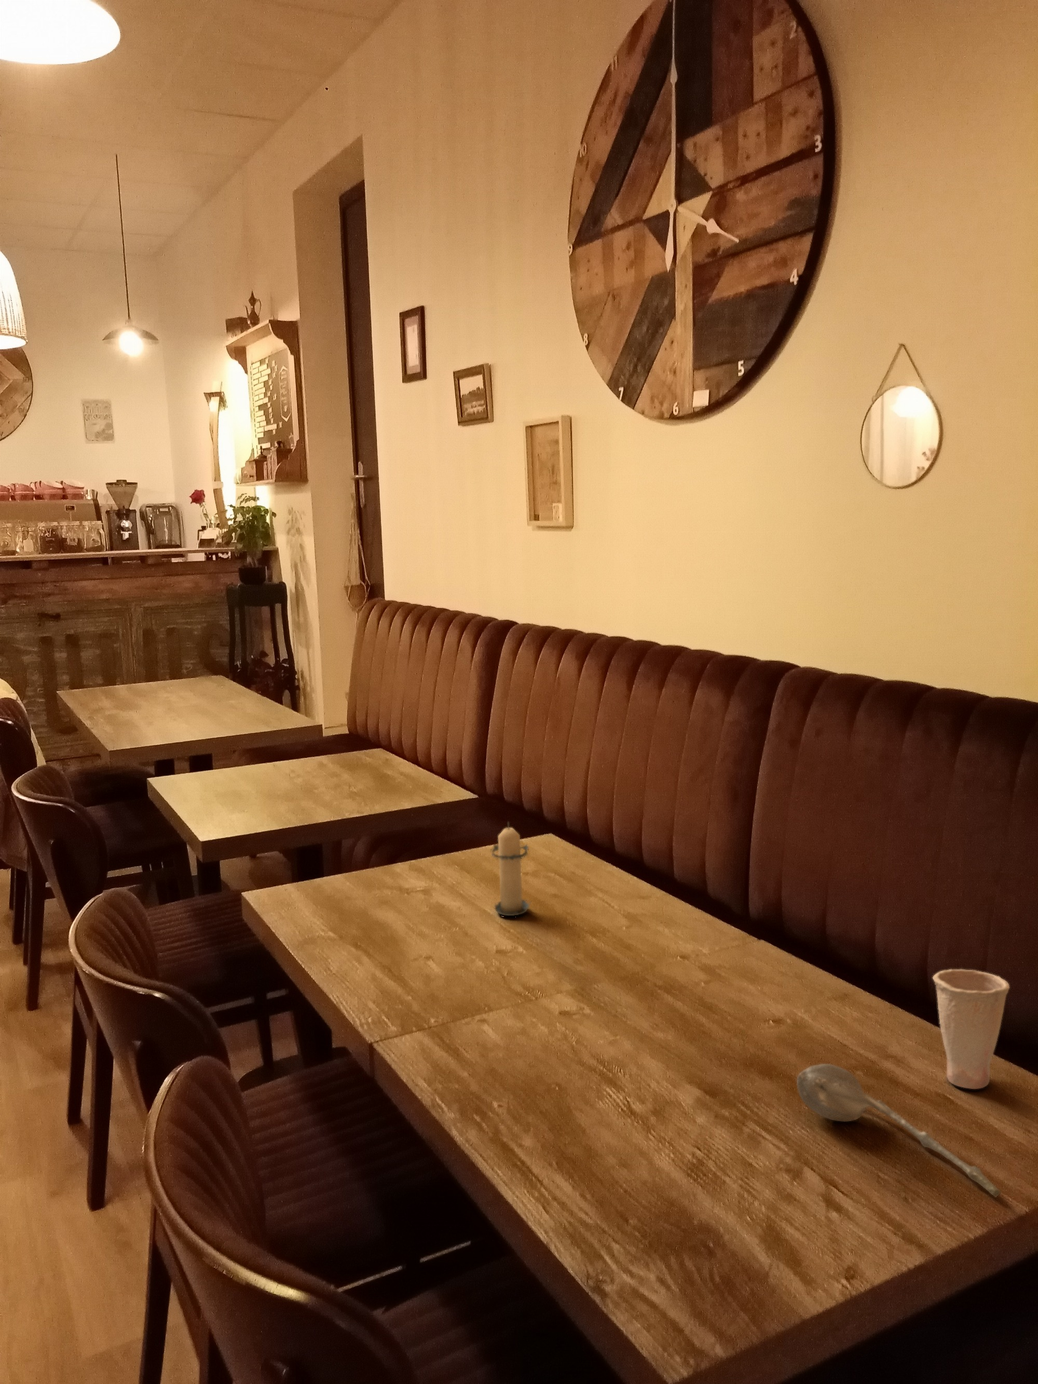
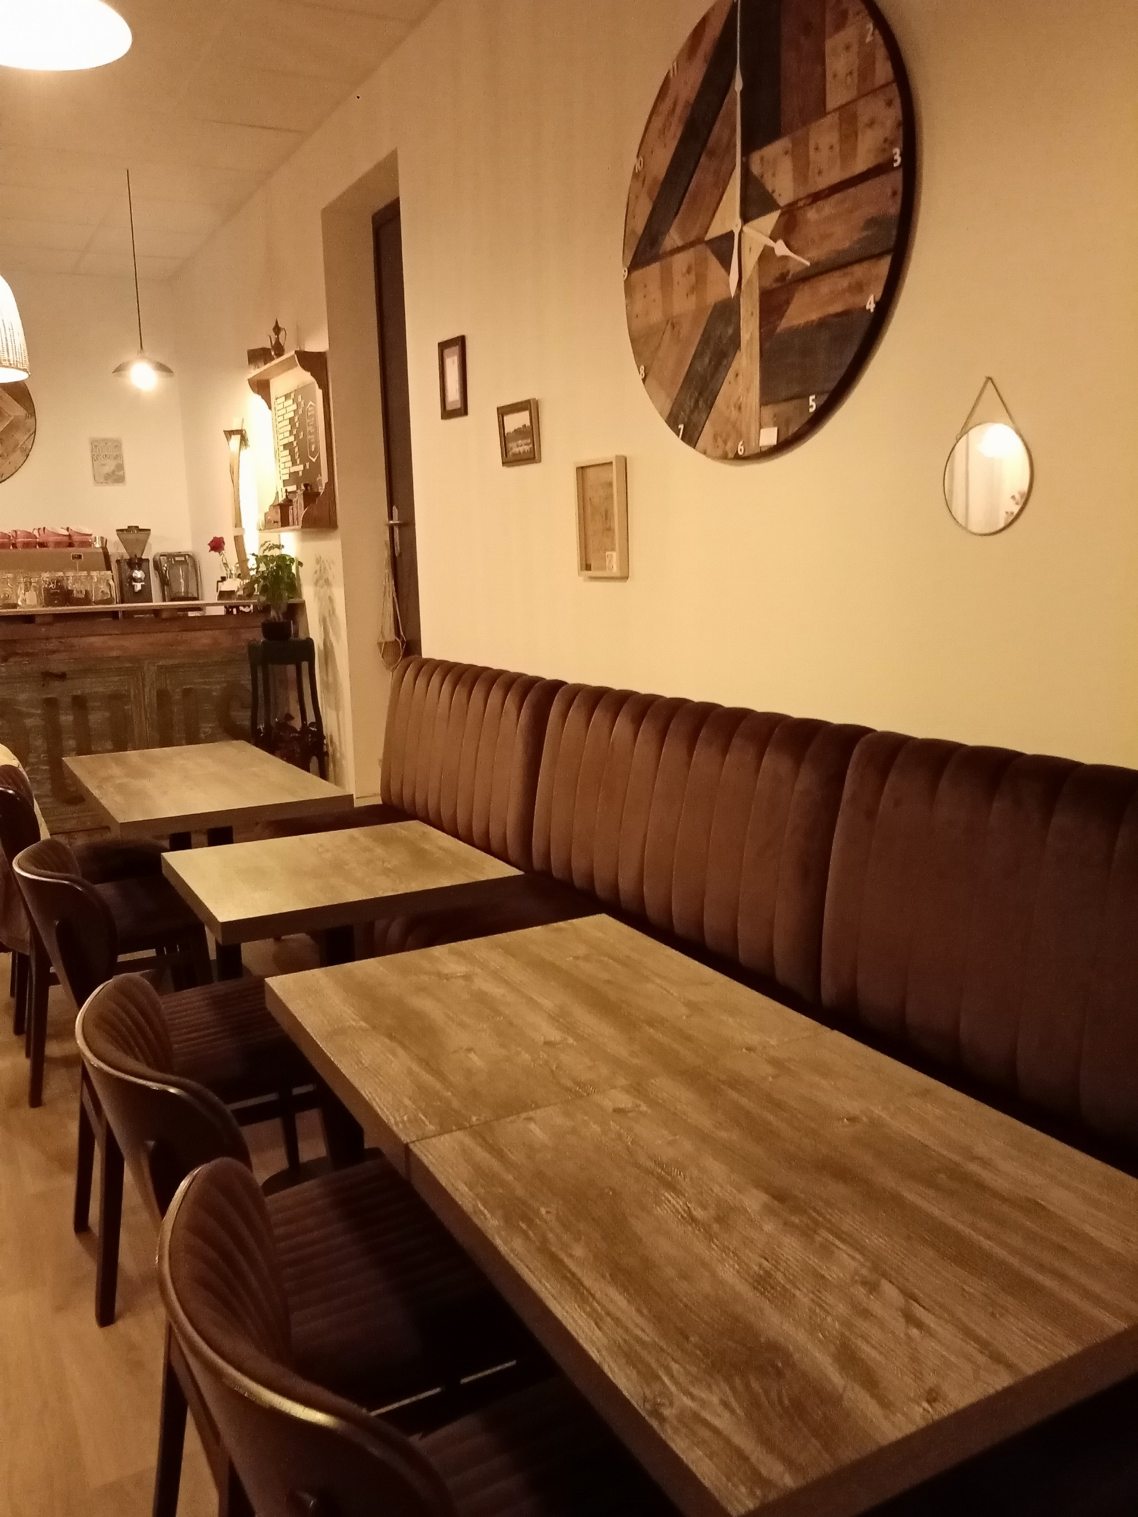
- cup [932,968,1010,1090]
- candle [490,821,532,916]
- spoon [796,1063,1001,1198]
